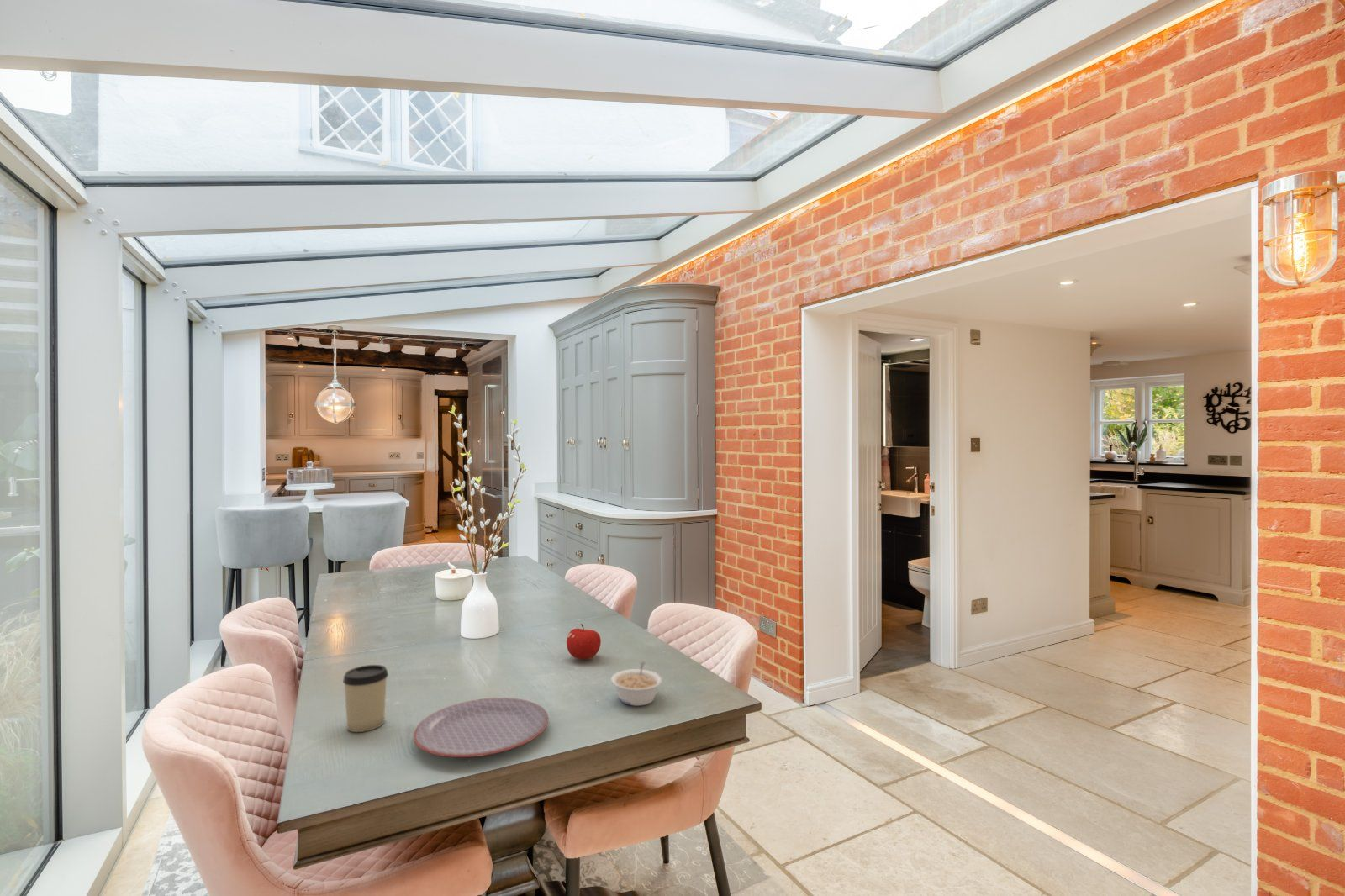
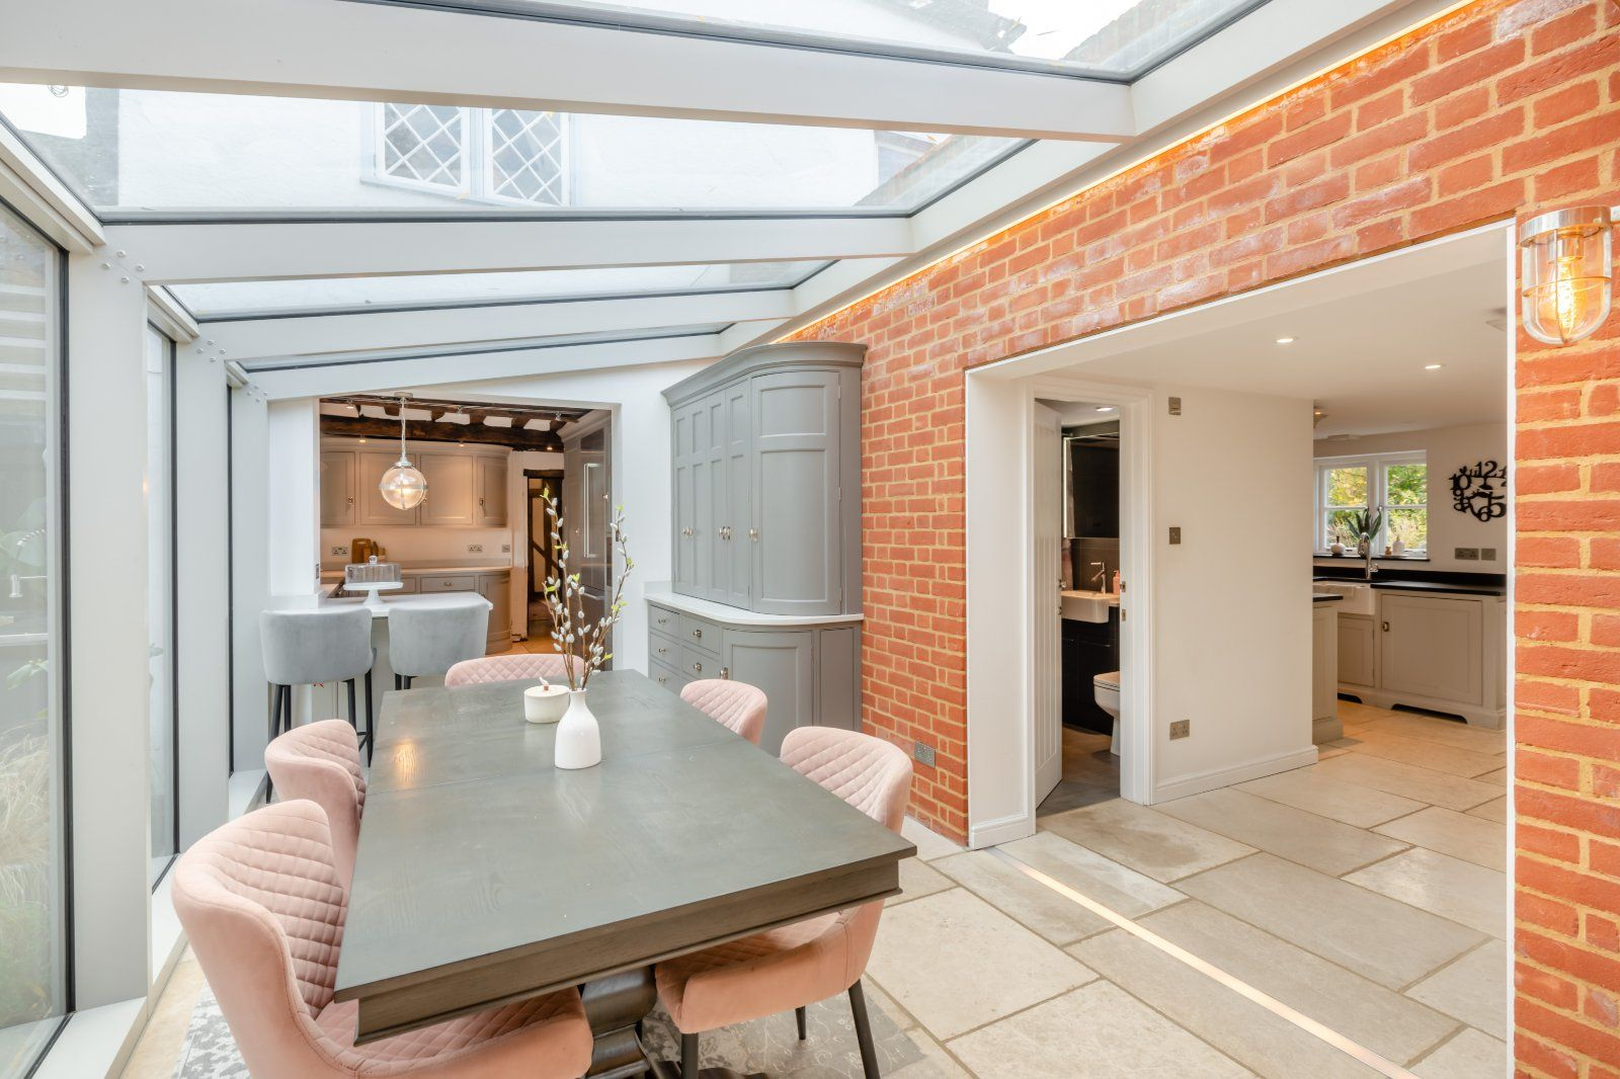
- plate [413,697,549,758]
- fruit [566,623,602,661]
- legume [610,661,663,707]
- cup [342,664,389,733]
